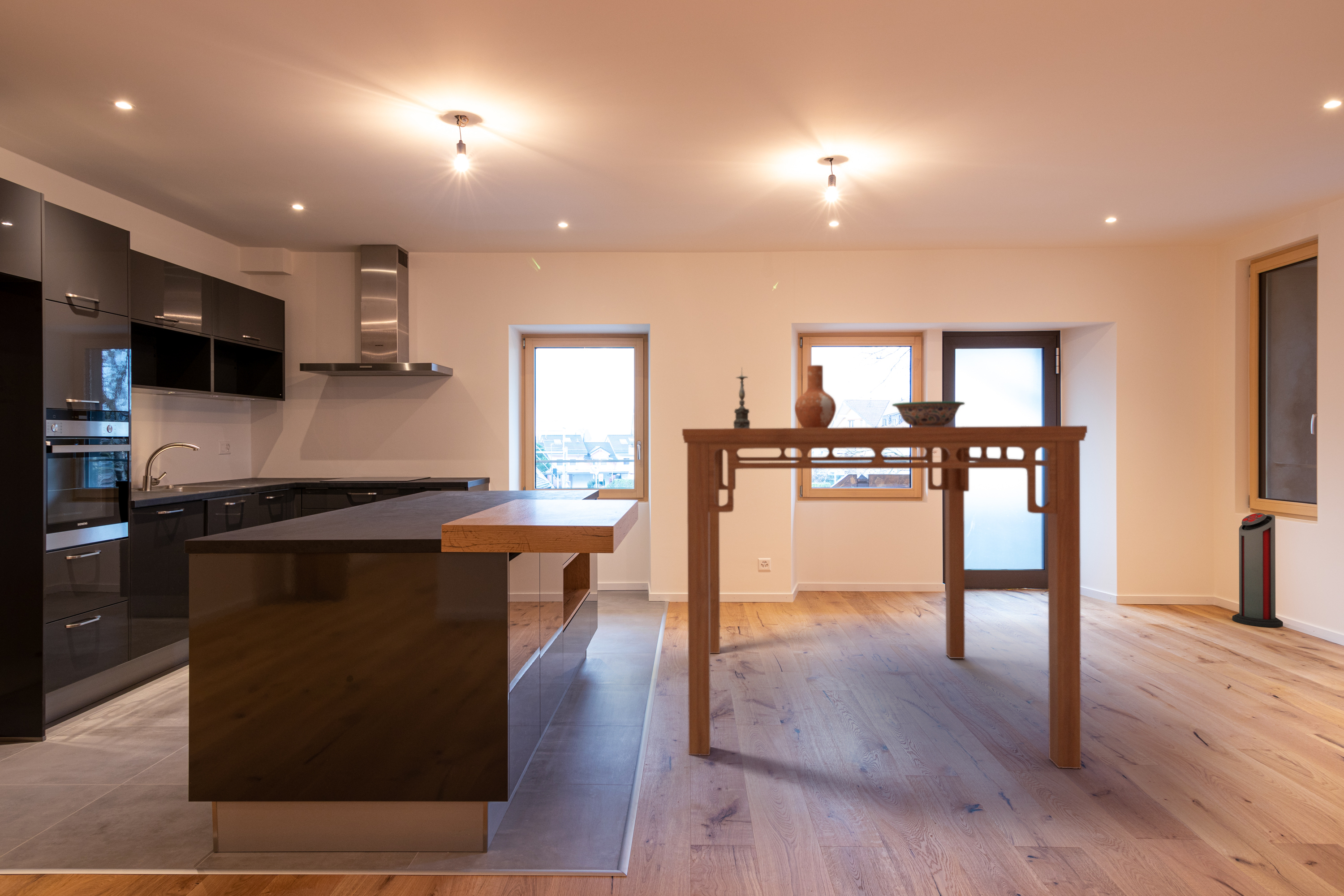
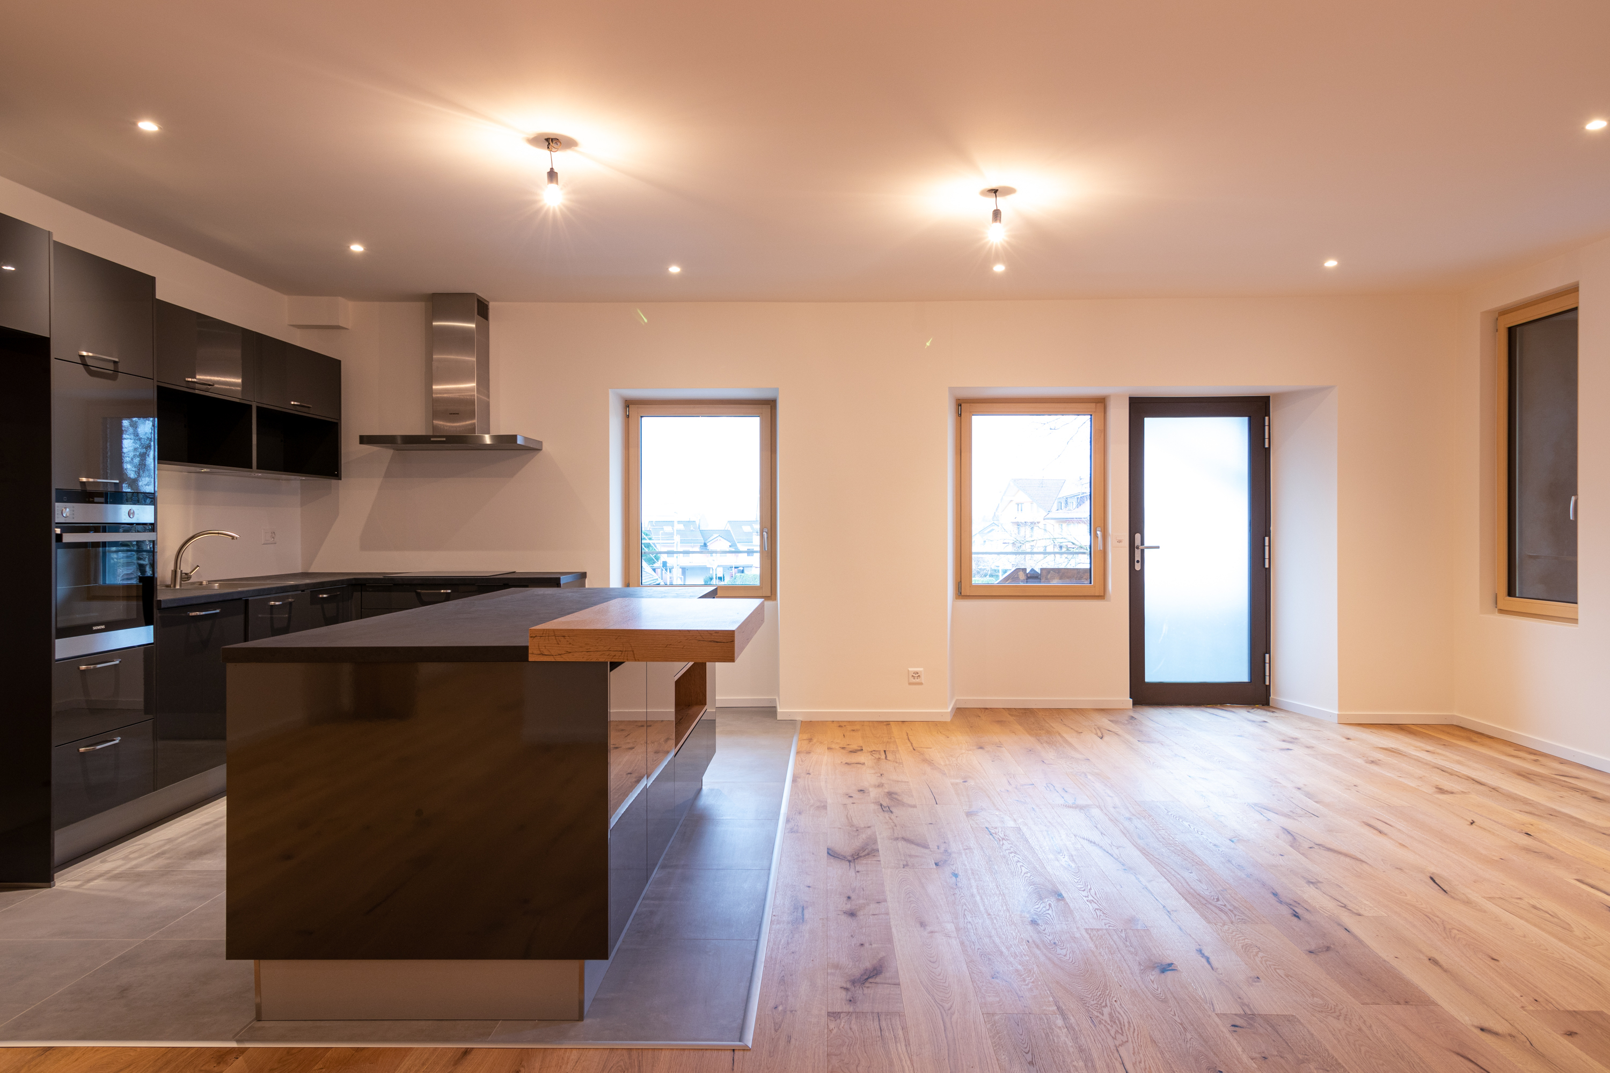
- dining table [682,425,1088,769]
- candle holder [733,366,750,428]
- vase [794,365,836,428]
- air purifier [1232,513,1284,628]
- decorative bowl [892,401,965,427]
